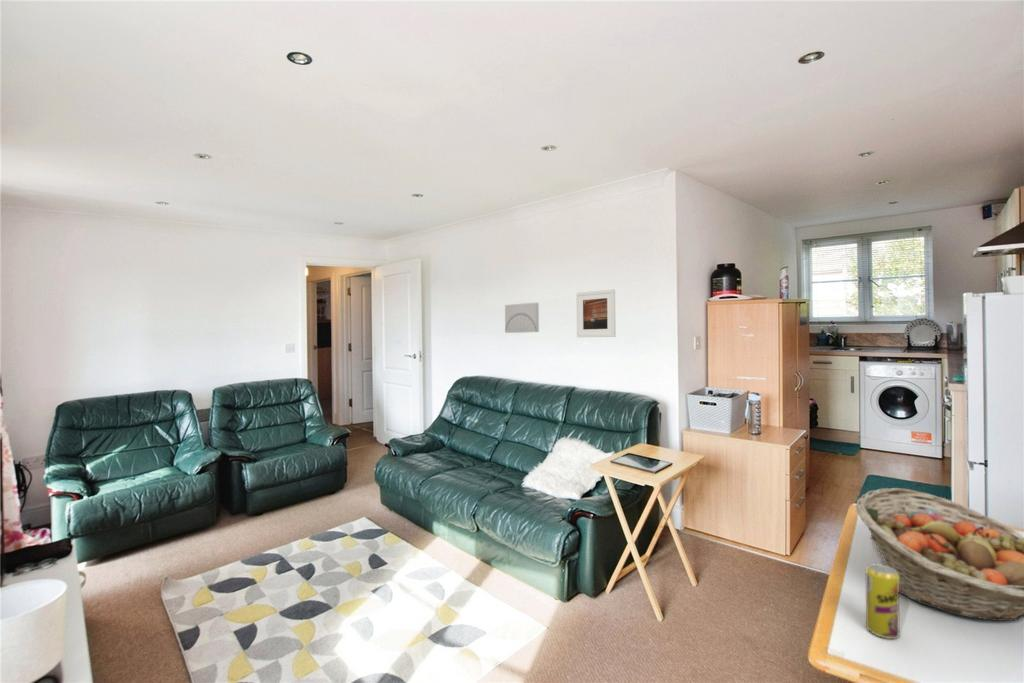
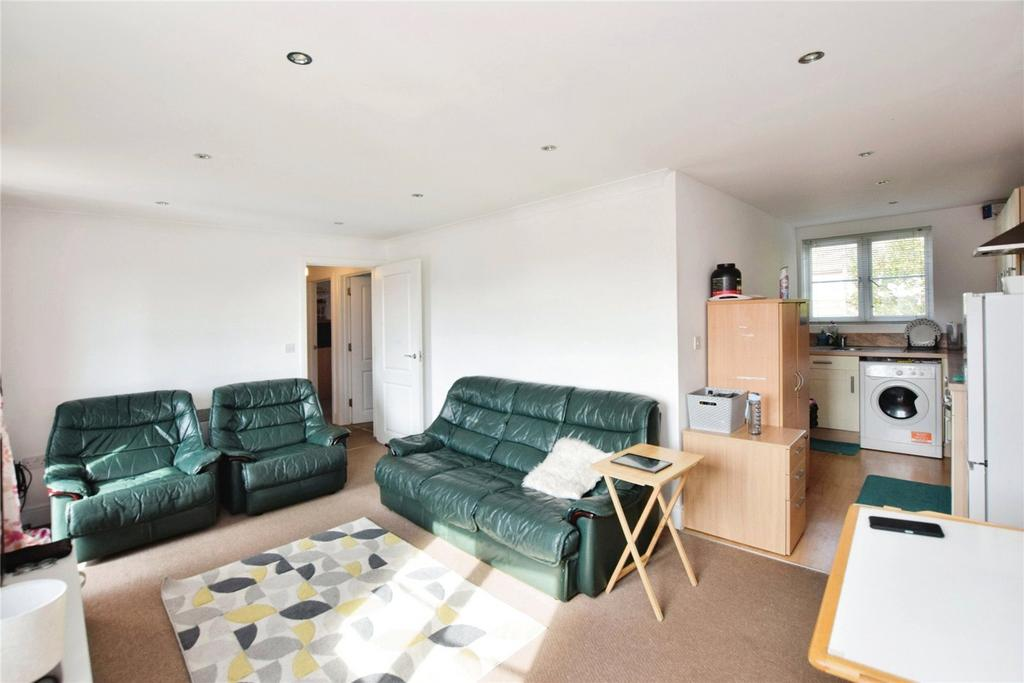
- fruit basket [855,487,1024,622]
- beverage can [865,563,900,640]
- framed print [575,288,617,338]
- wall art [504,302,540,334]
